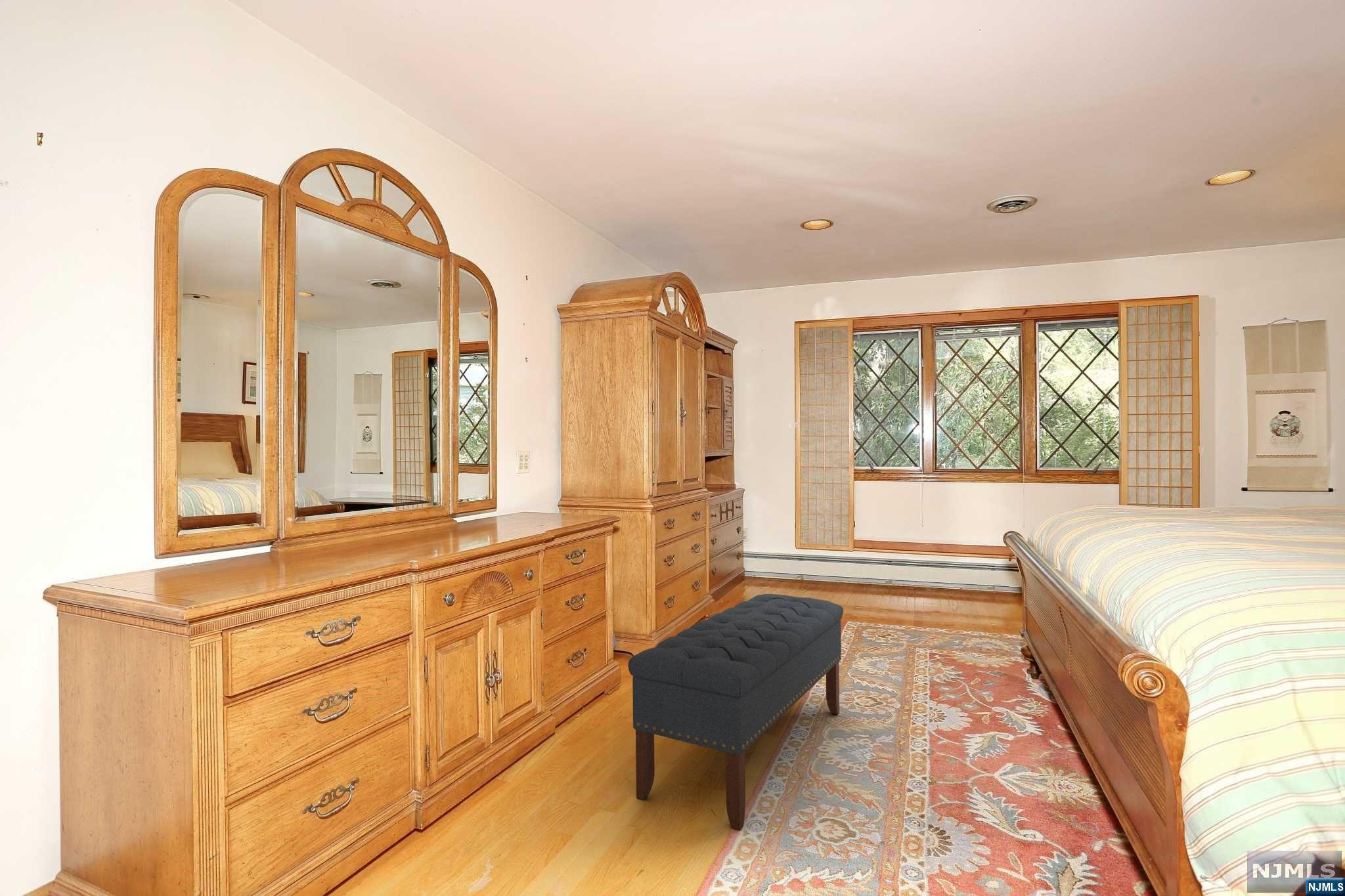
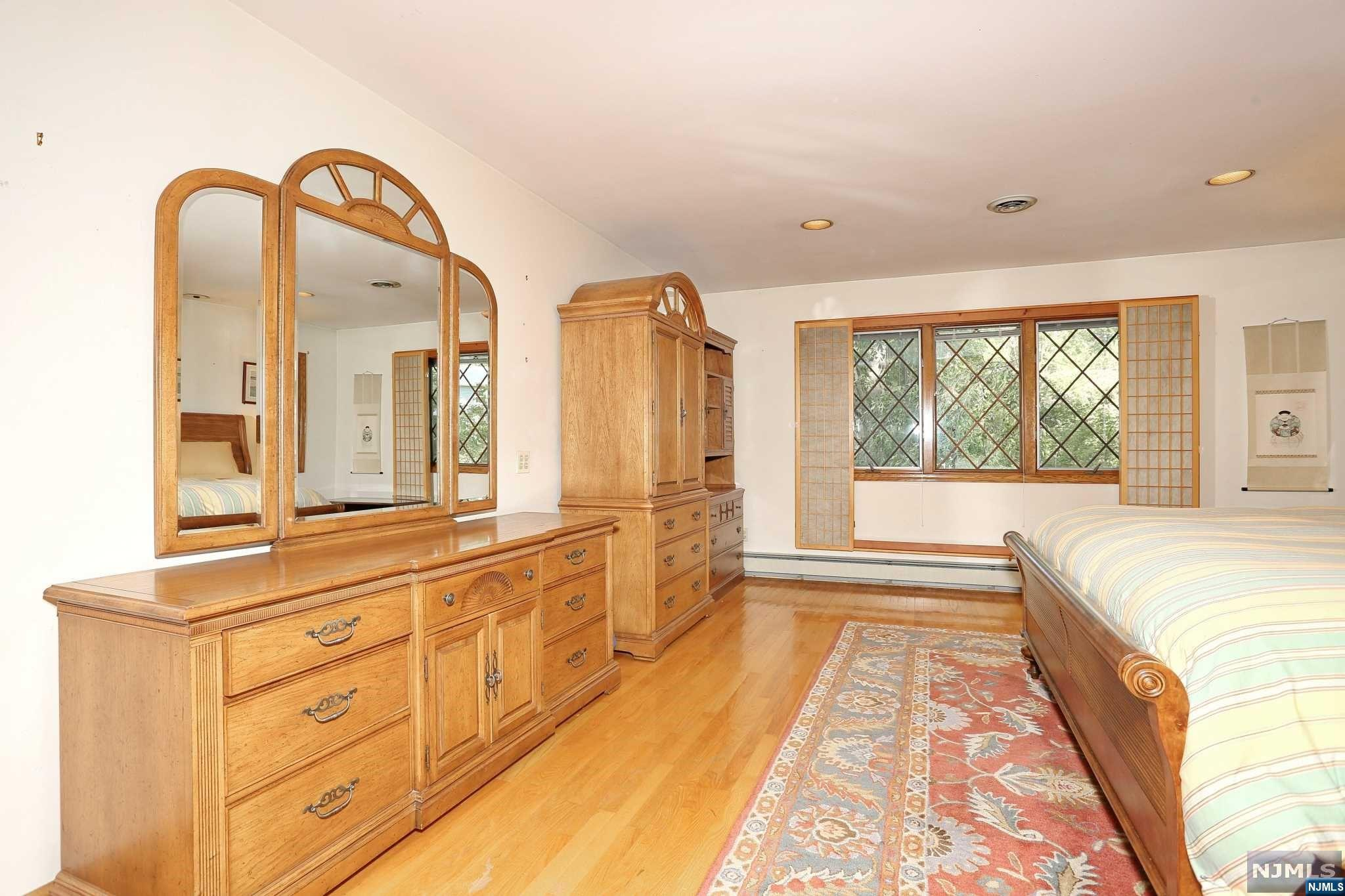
- bench [628,593,844,831]
